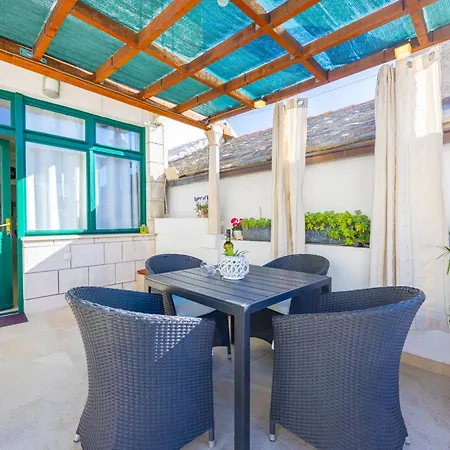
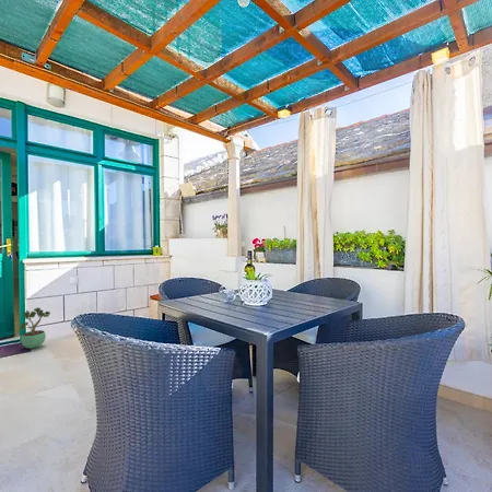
+ potted plant [19,306,51,350]
